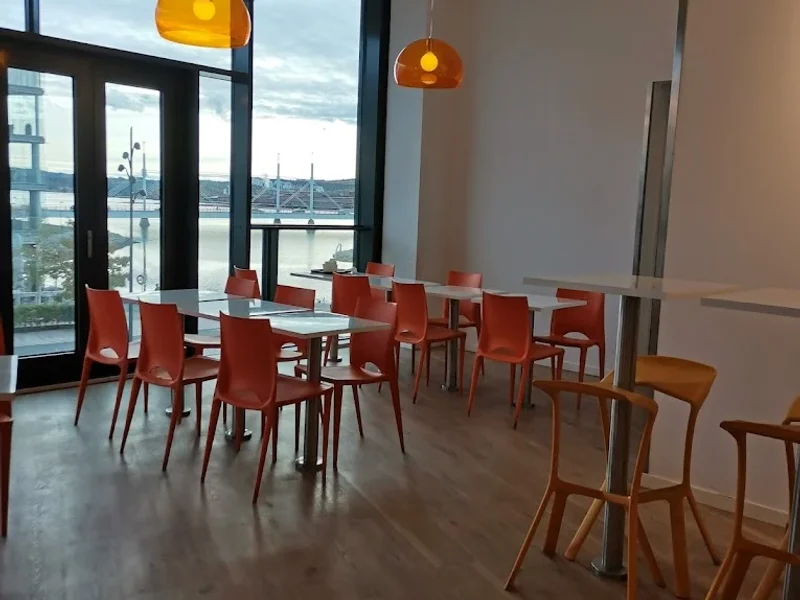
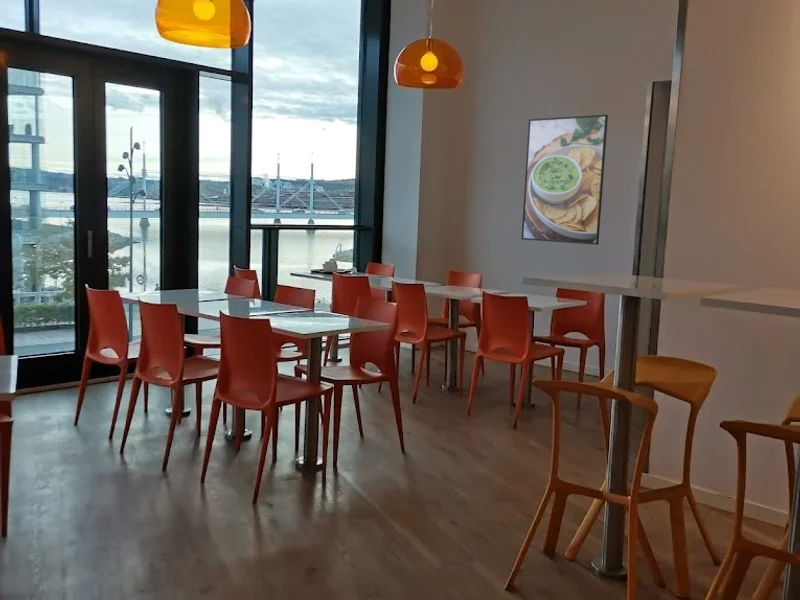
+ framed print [520,114,609,246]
